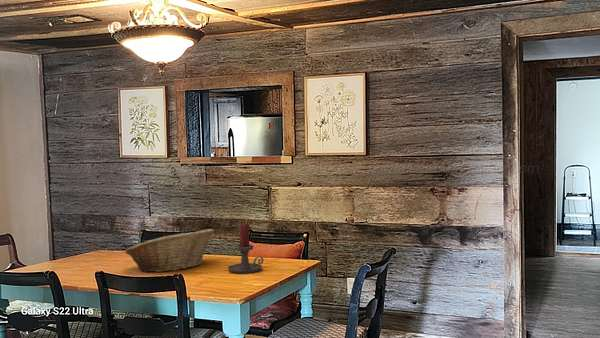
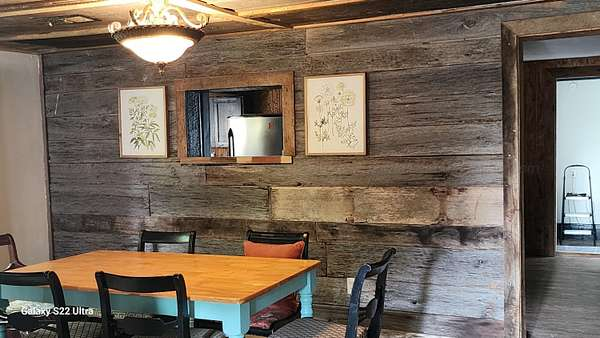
- candle holder [227,223,264,274]
- fruit basket [125,228,215,273]
